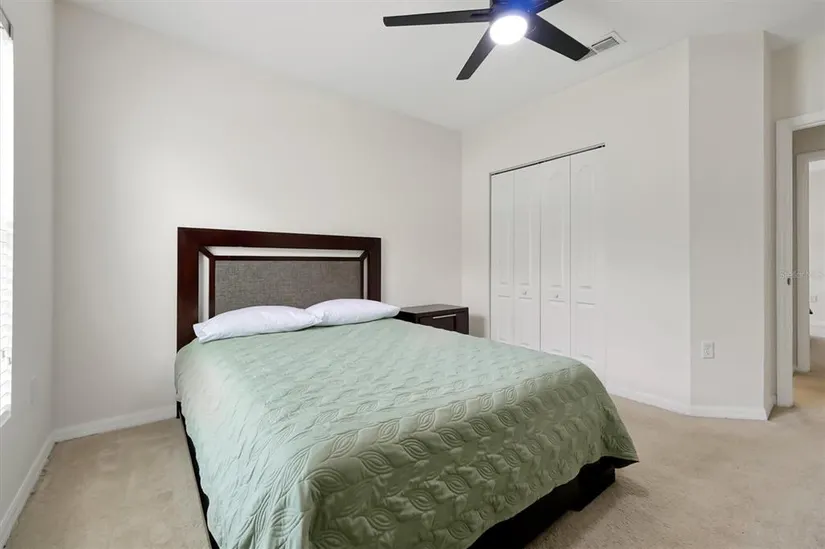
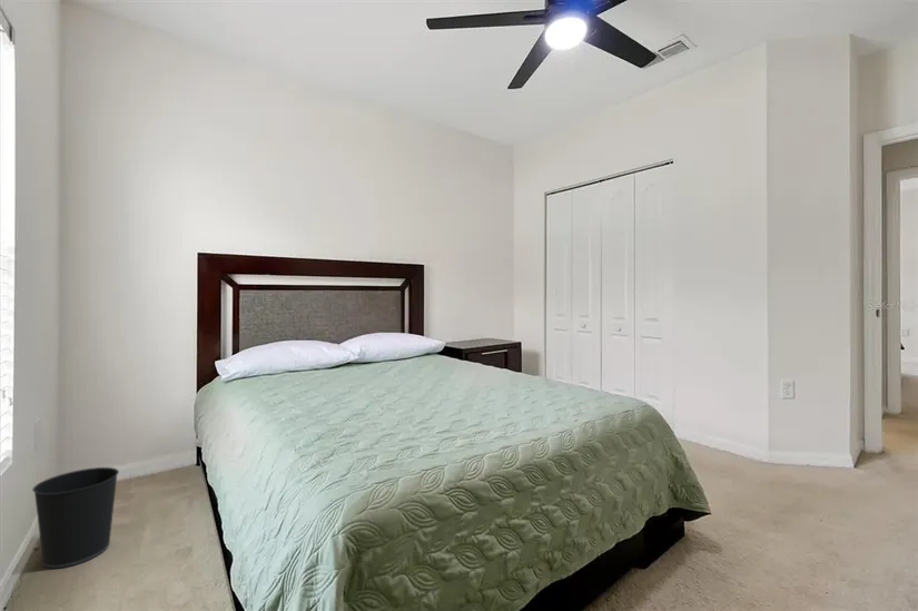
+ wastebasket [31,466,120,569]
